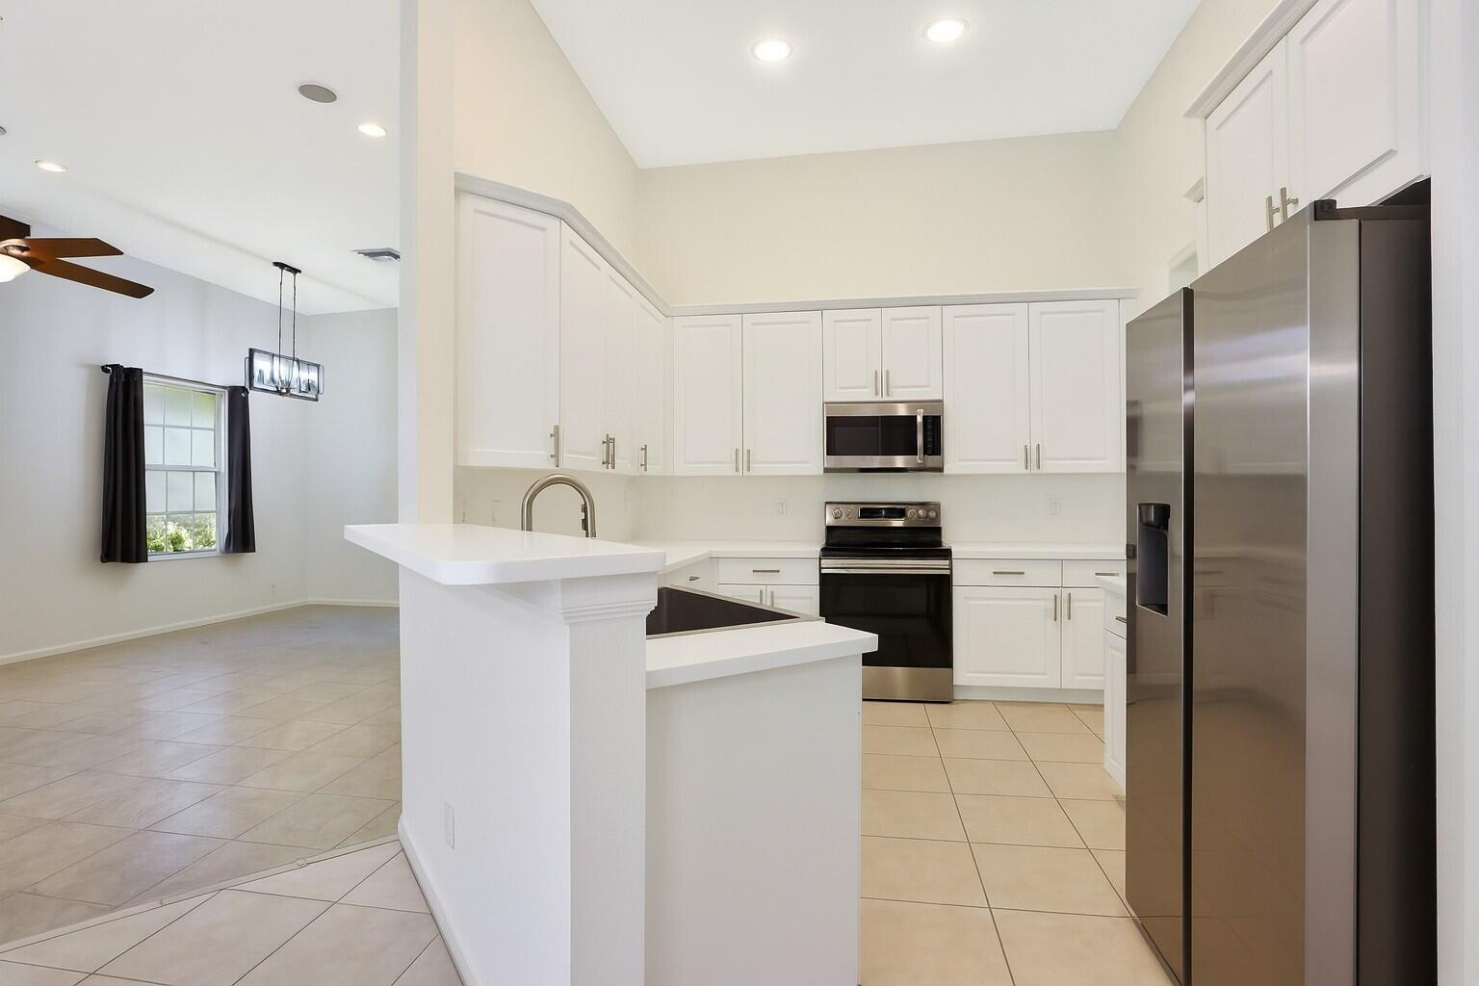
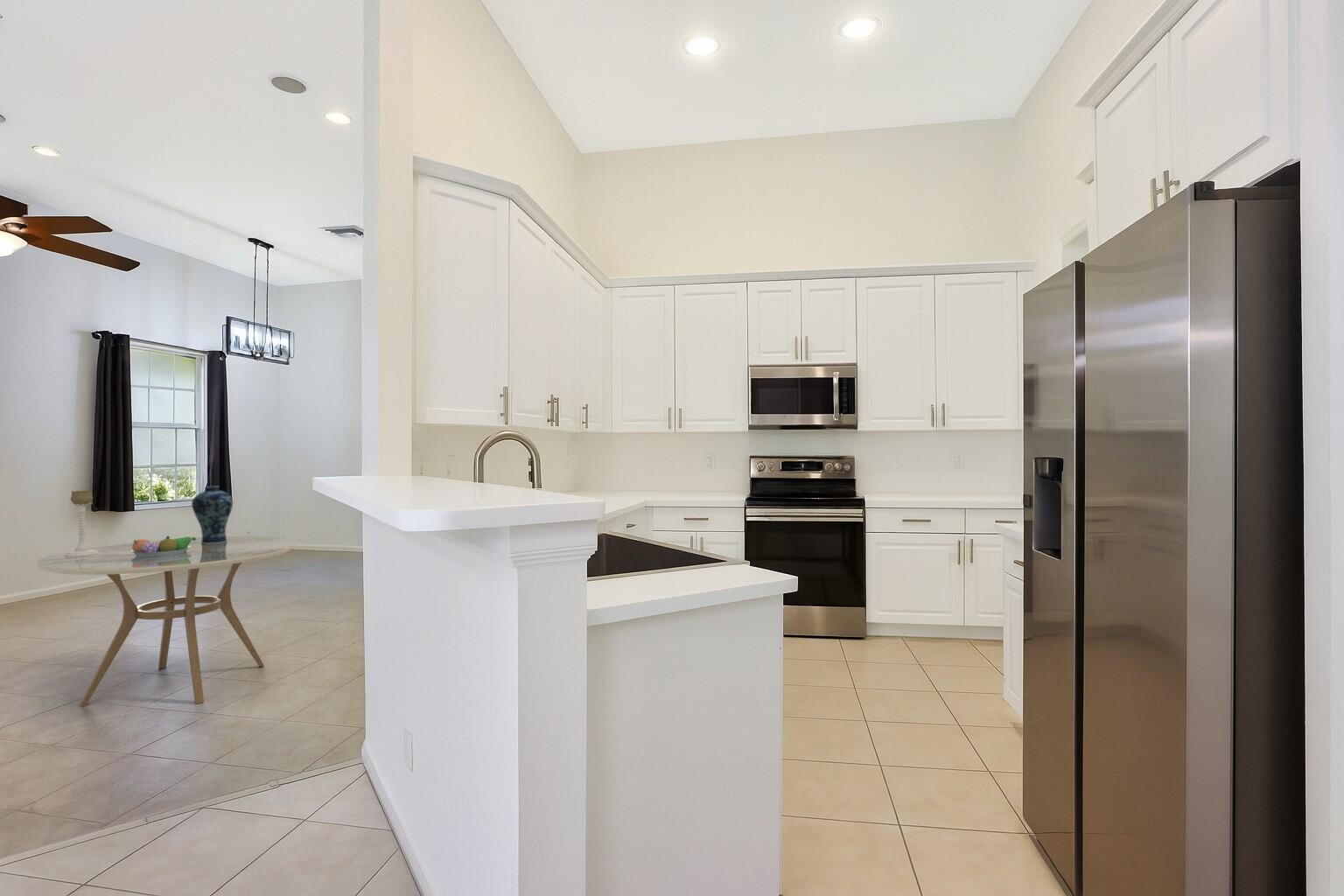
+ vase [191,485,234,544]
+ dining table [35,535,297,708]
+ candle holder [64,490,99,556]
+ fruit bowl [130,535,197,556]
